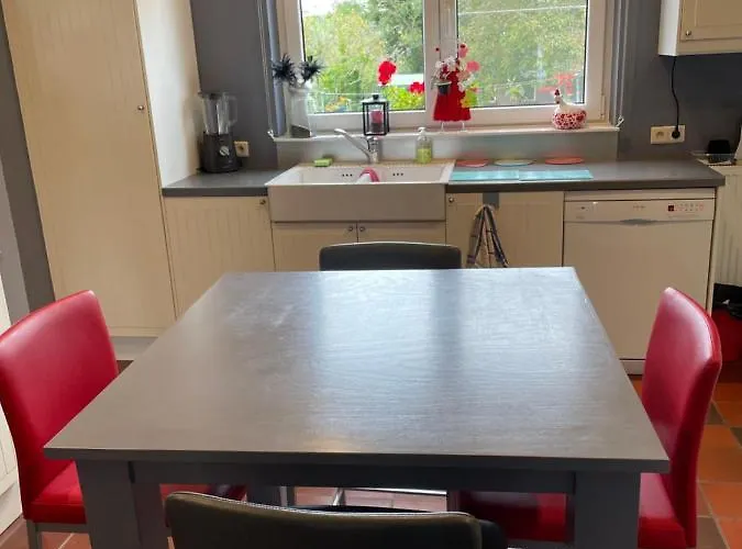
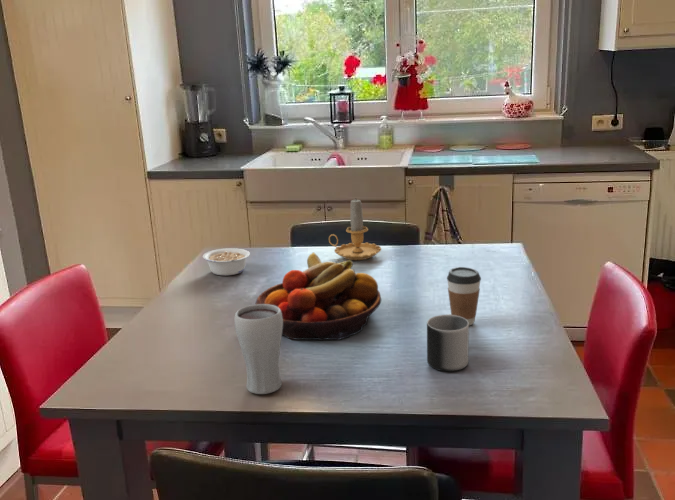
+ candle [328,199,382,261]
+ fruit bowl [254,251,382,341]
+ legume [202,247,251,276]
+ mug [426,313,470,373]
+ drinking glass [234,304,283,395]
+ coffee cup [446,266,482,326]
